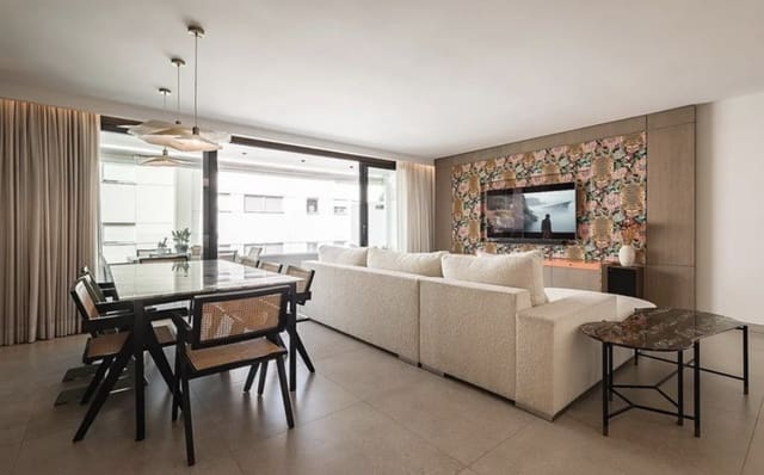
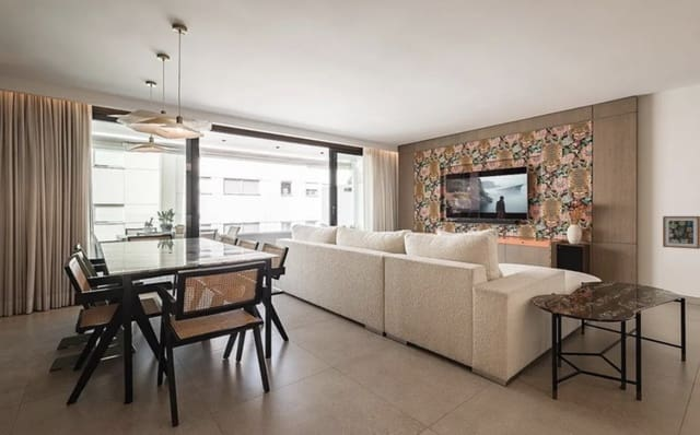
+ wall art [662,215,700,250]
